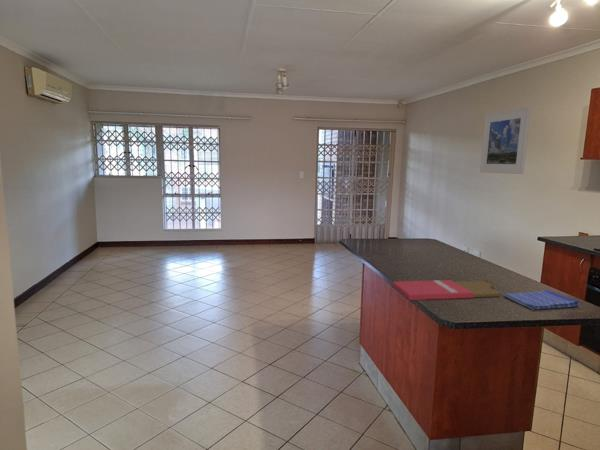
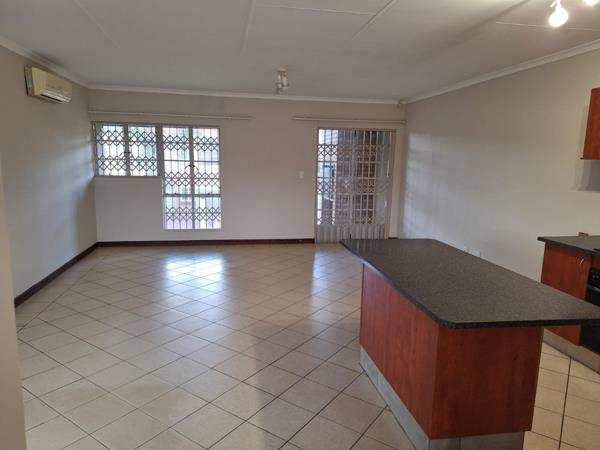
- cutting board [391,279,502,301]
- dish towel [502,289,580,311]
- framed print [479,106,532,175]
